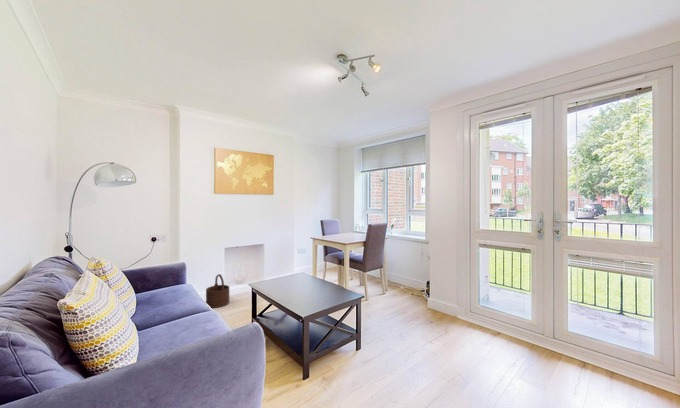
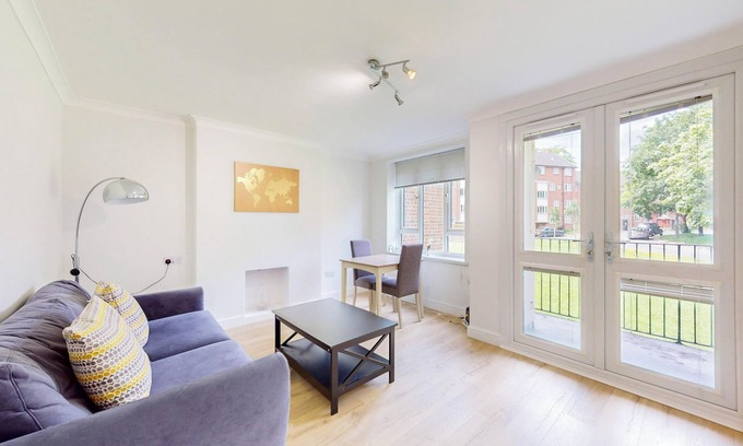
- wooden bucket [205,273,230,309]
